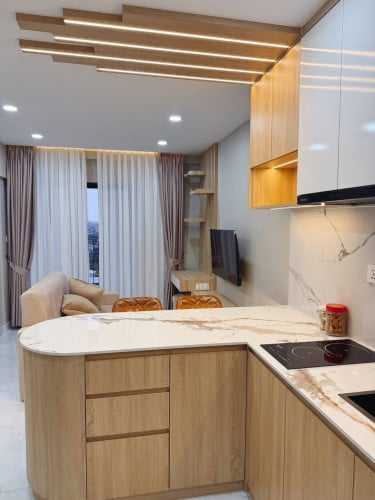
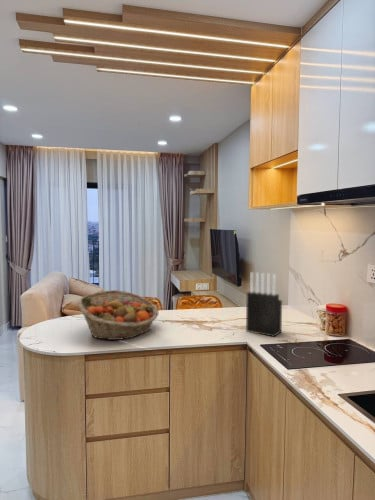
+ fruit basket [76,289,159,341]
+ knife block [245,271,283,338]
